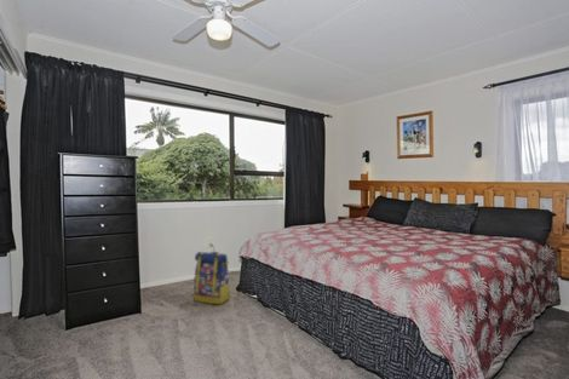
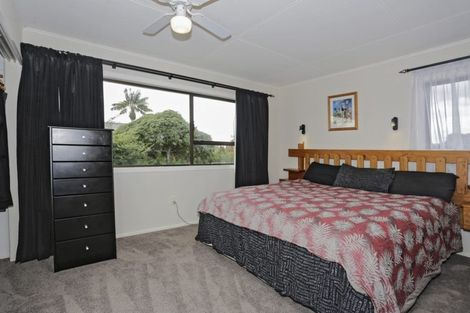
- backpack [192,251,231,305]
